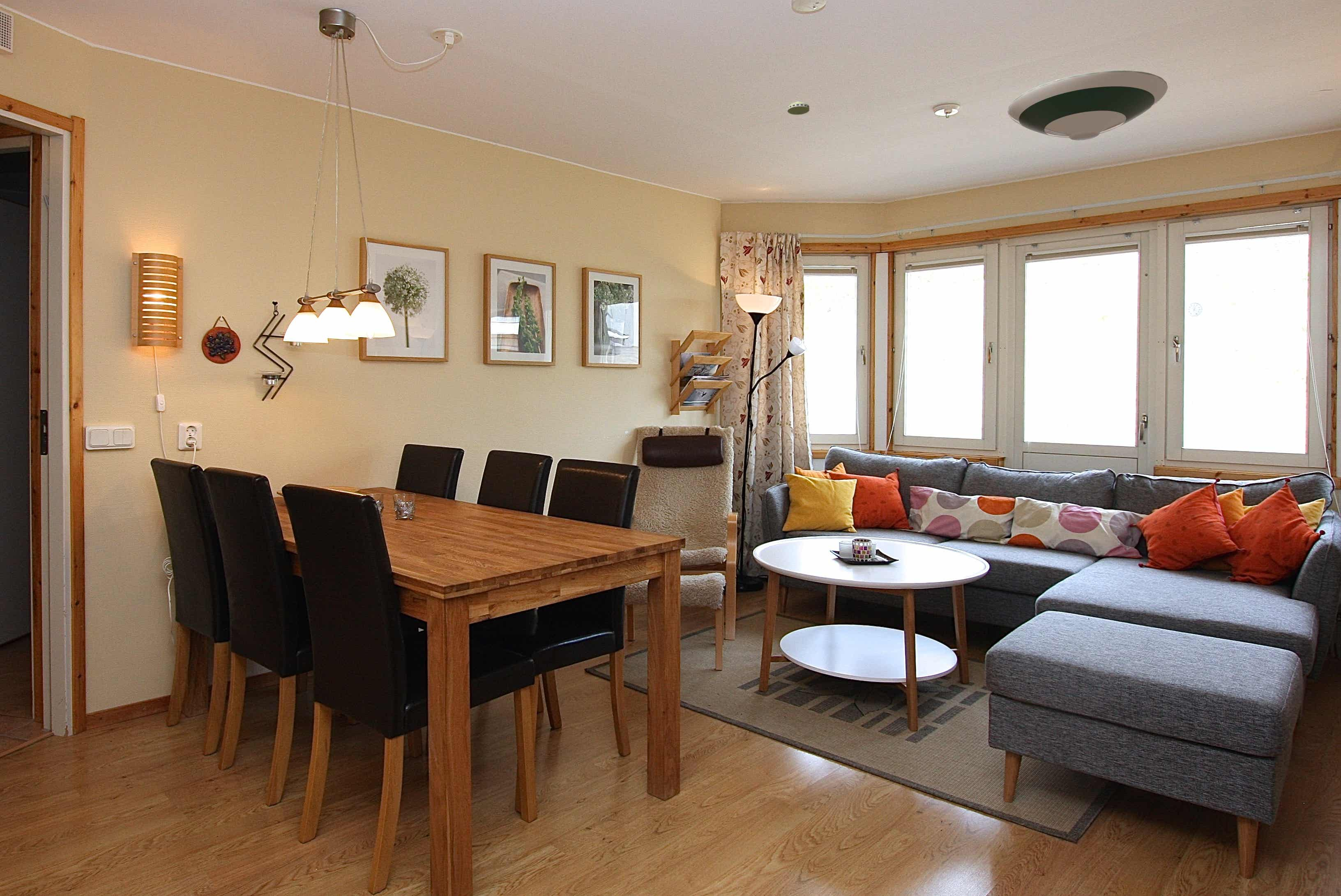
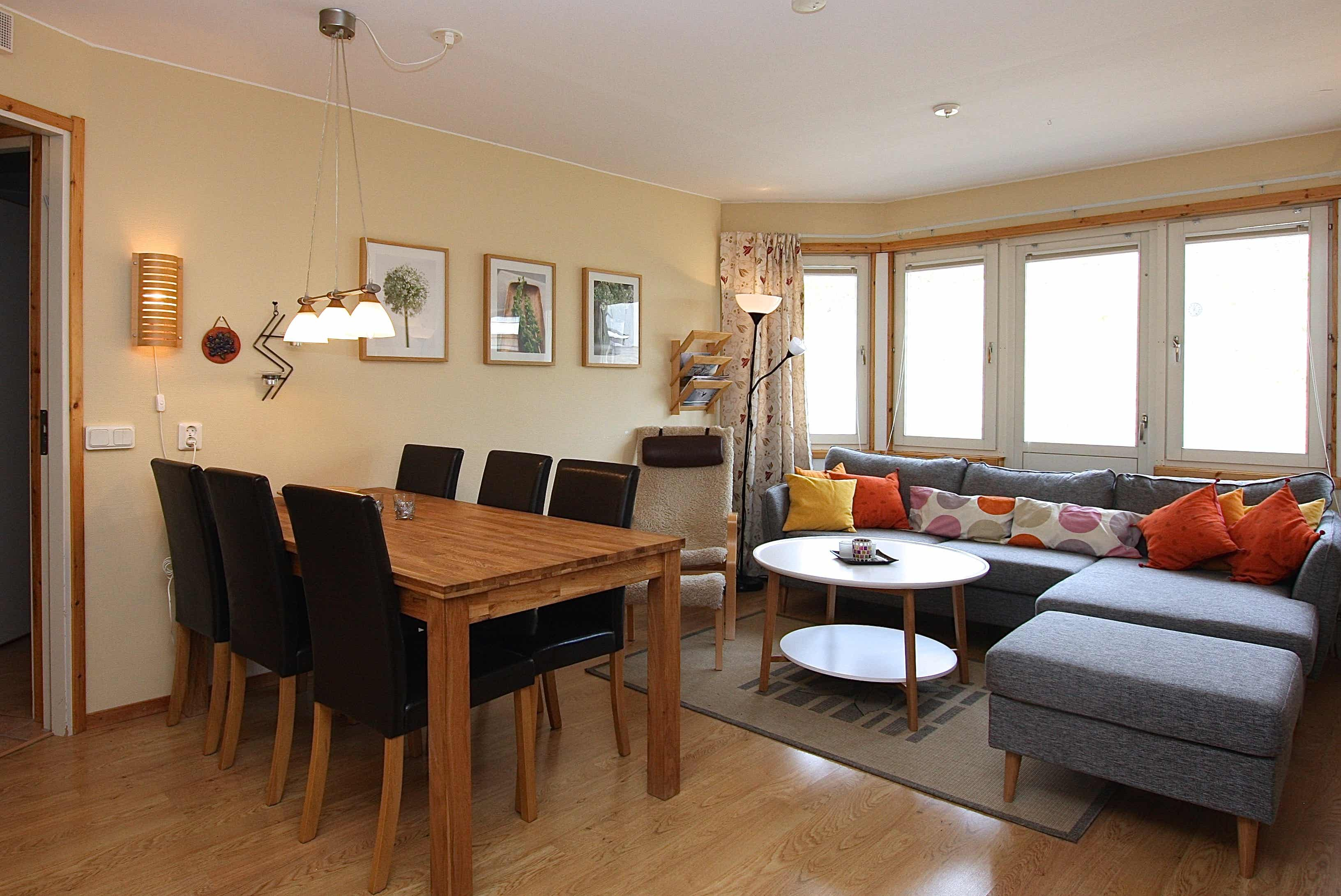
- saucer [1007,70,1168,141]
- smoke detector [787,101,810,115]
